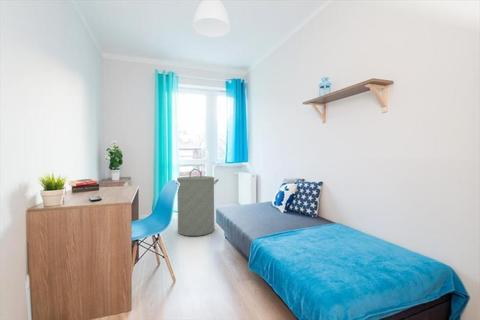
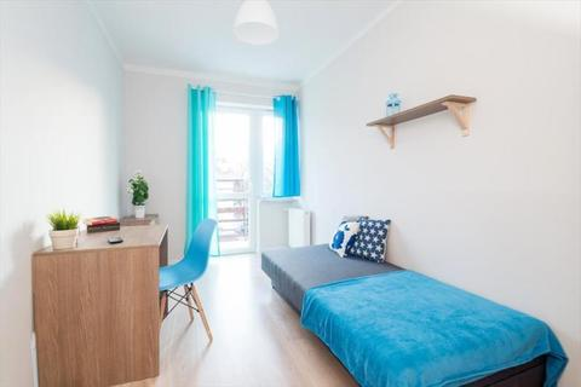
- laundry hamper [172,168,220,237]
